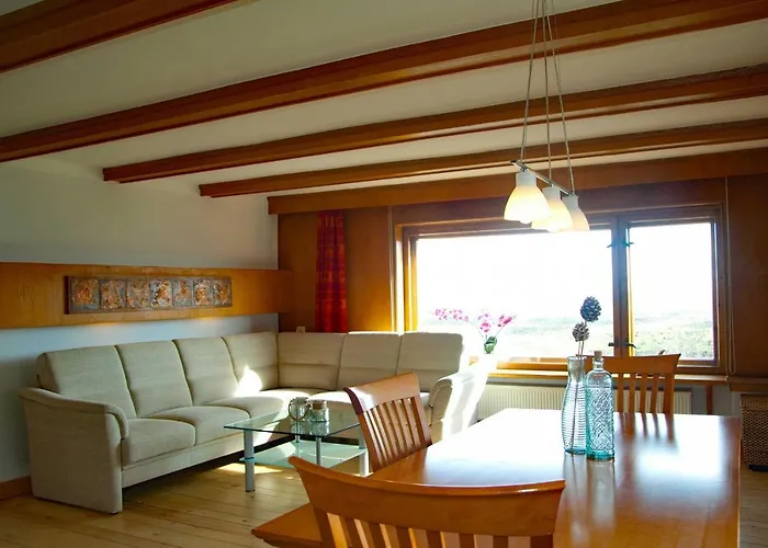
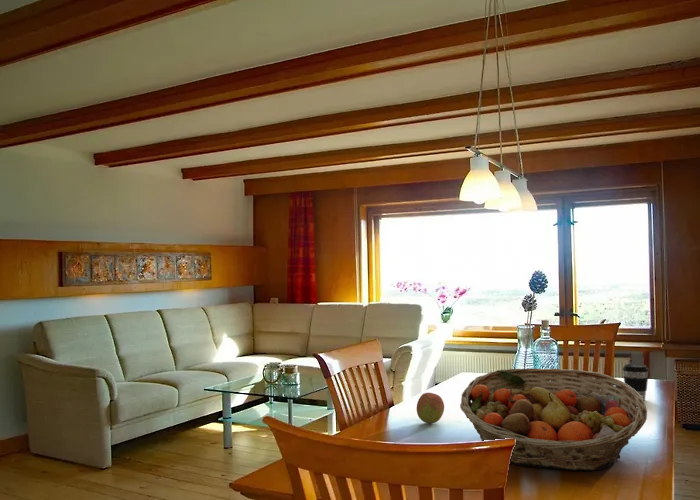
+ coffee cup [621,363,650,401]
+ fruit basket [459,367,648,471]
+ fruit [416,392,445,424]
